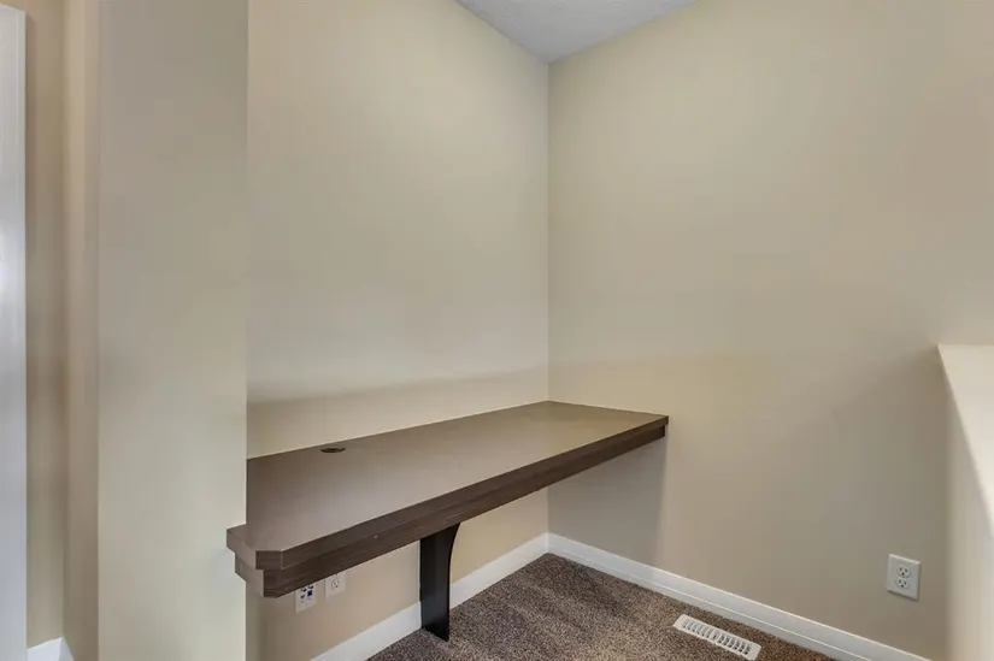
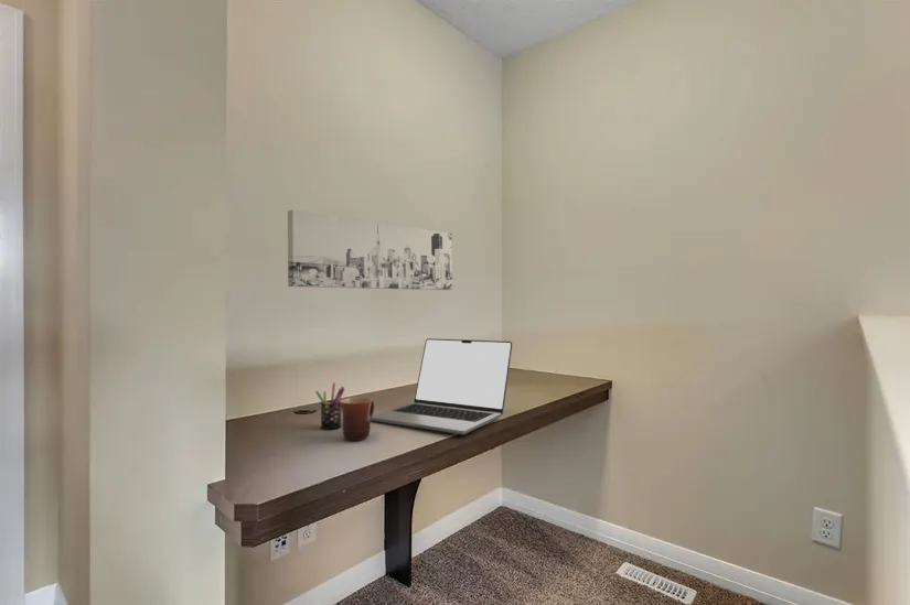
+ laptop [370,337,514,435]
+ pen holder [314,382,346,430]
+ mug [340,396,375,442]
+ wall art [287,208,453,291]
